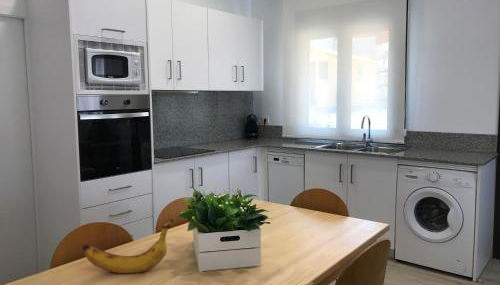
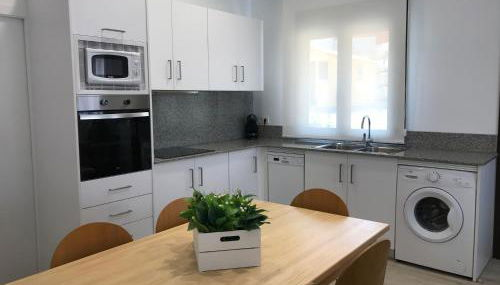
- banana [82,218,175,274]
